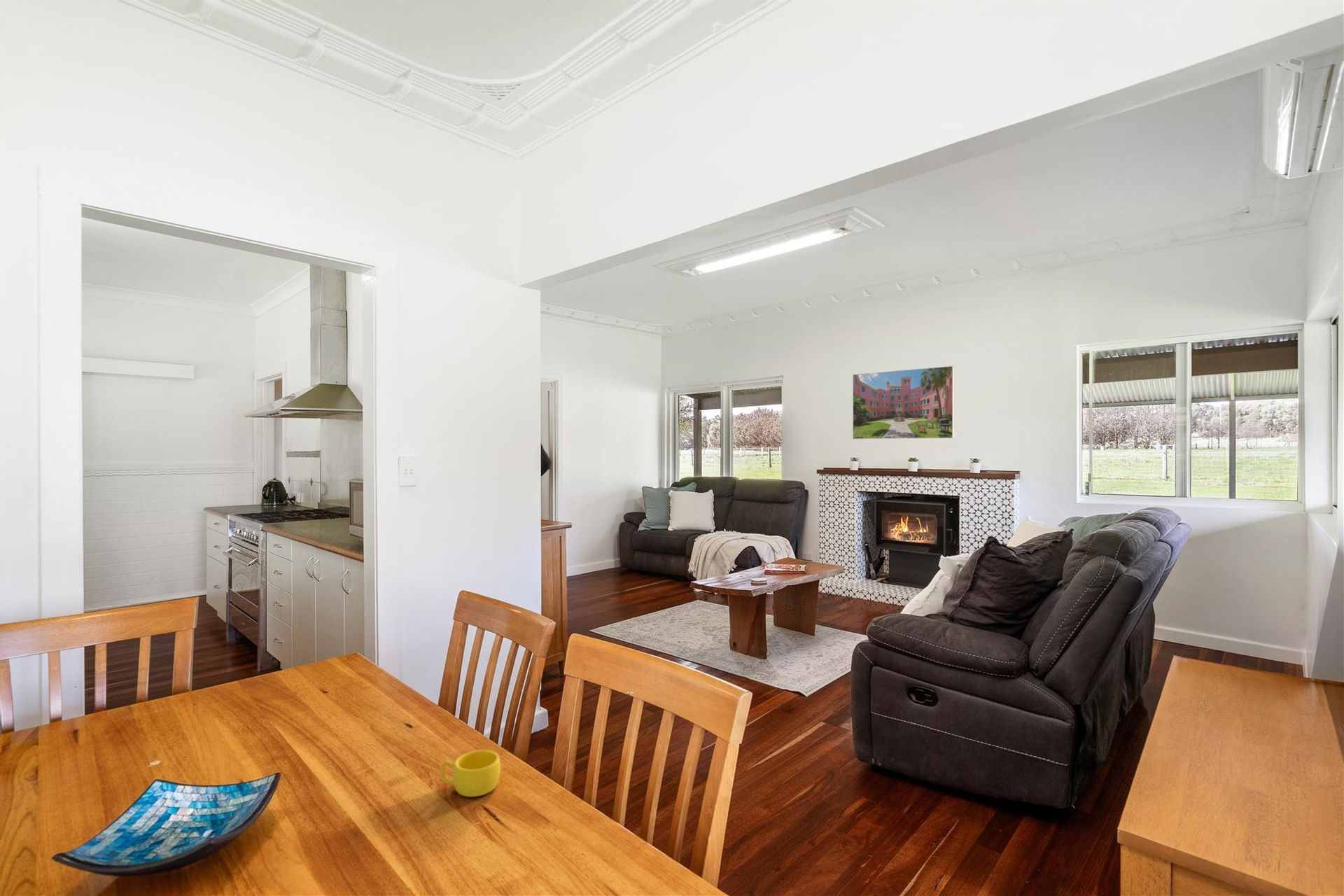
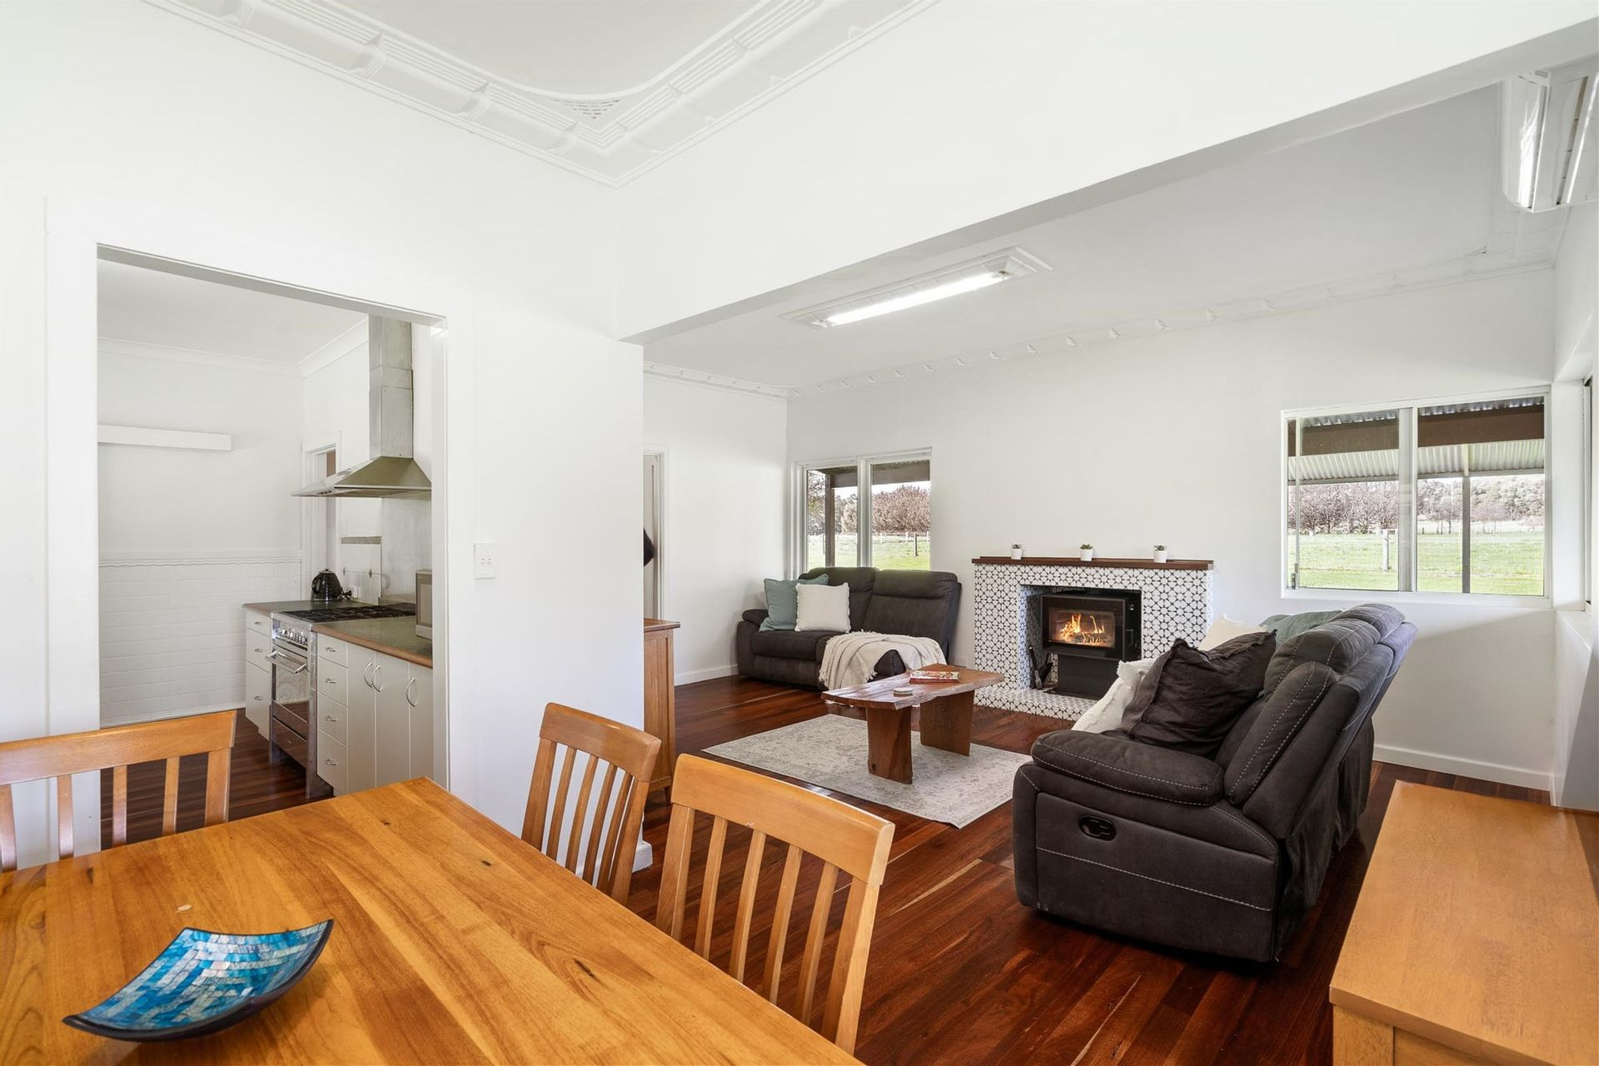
- cup [440,750,501,797]
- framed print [852,365,955,440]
